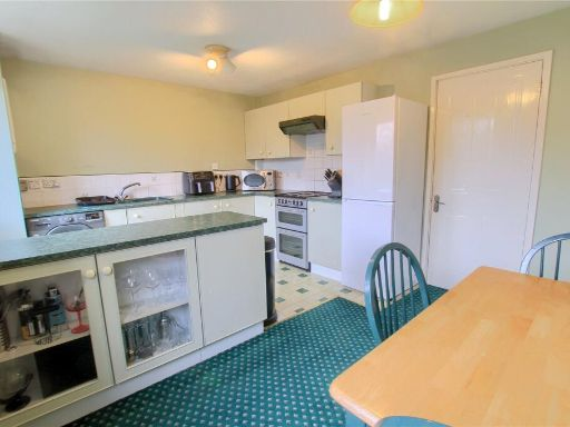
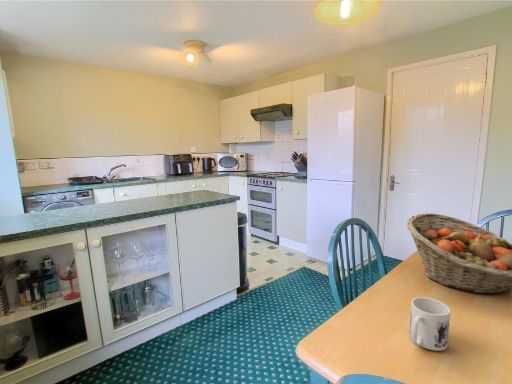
+ mug [409,296,451,352]
+ fruit basket [406,212,512,295]
